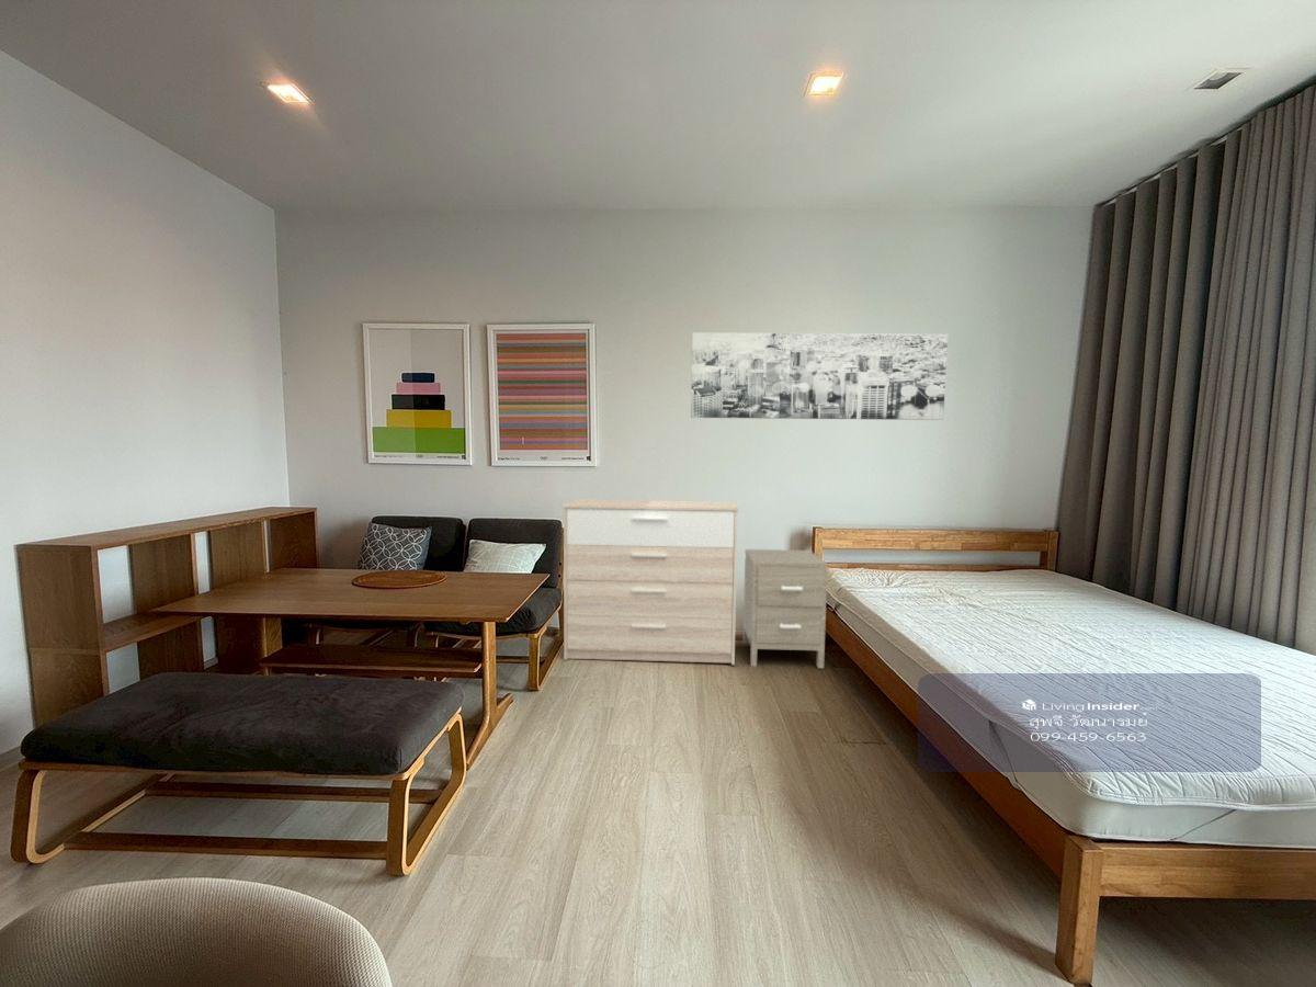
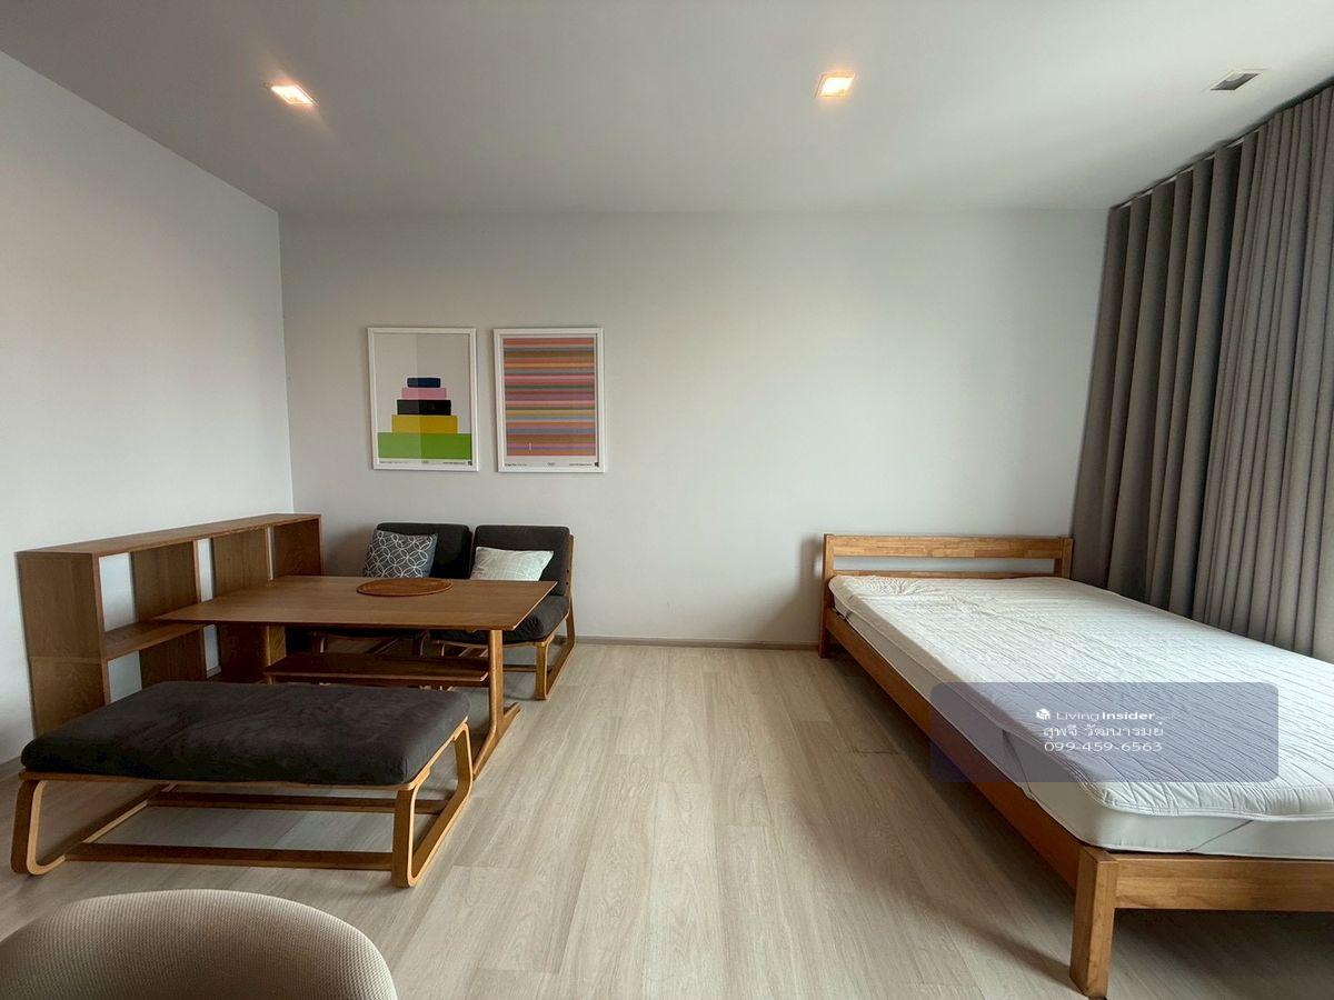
- sideboard [561,498,740,666]
- wall art [690,332,949,421]
- nightstand [742,548,829,669]
